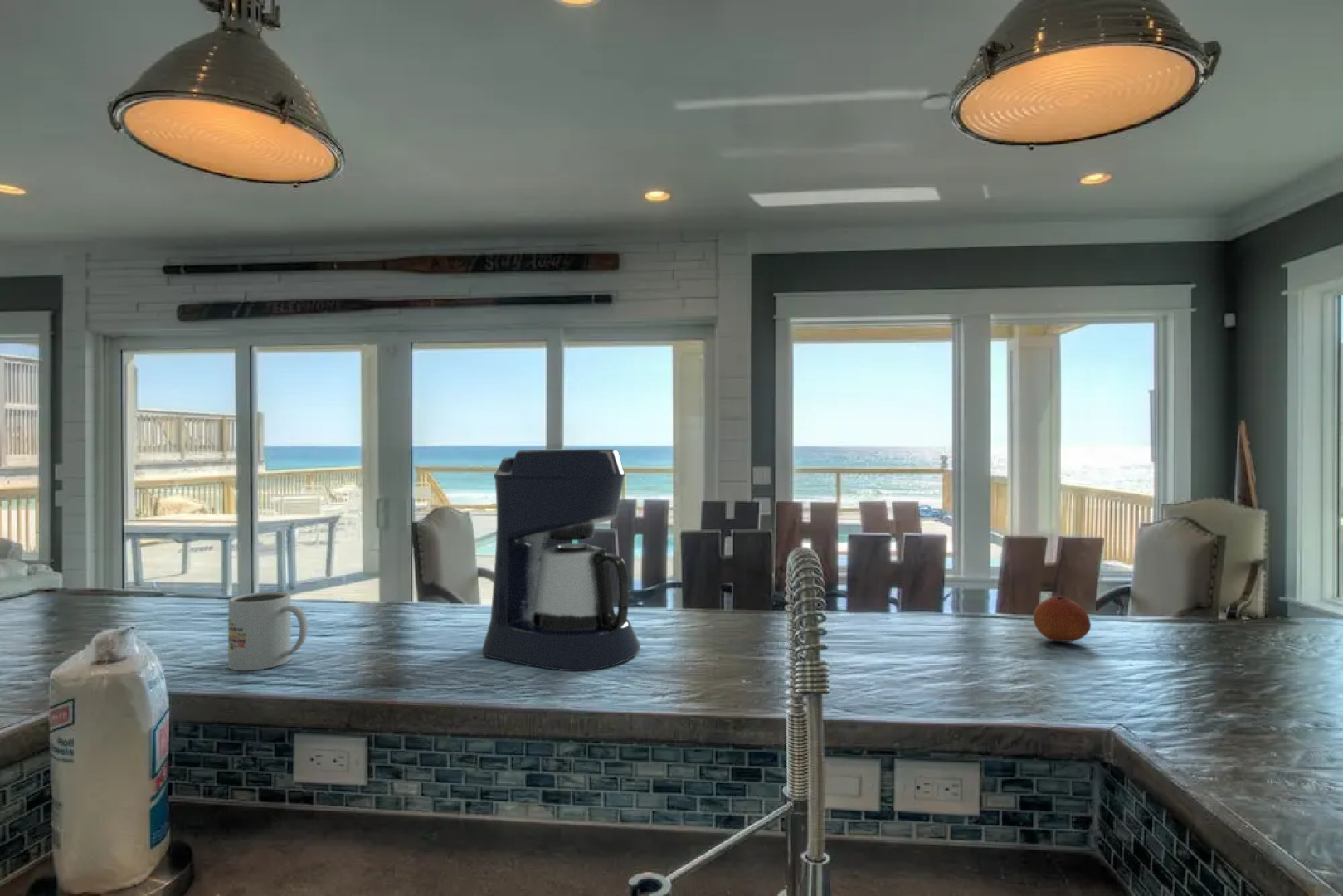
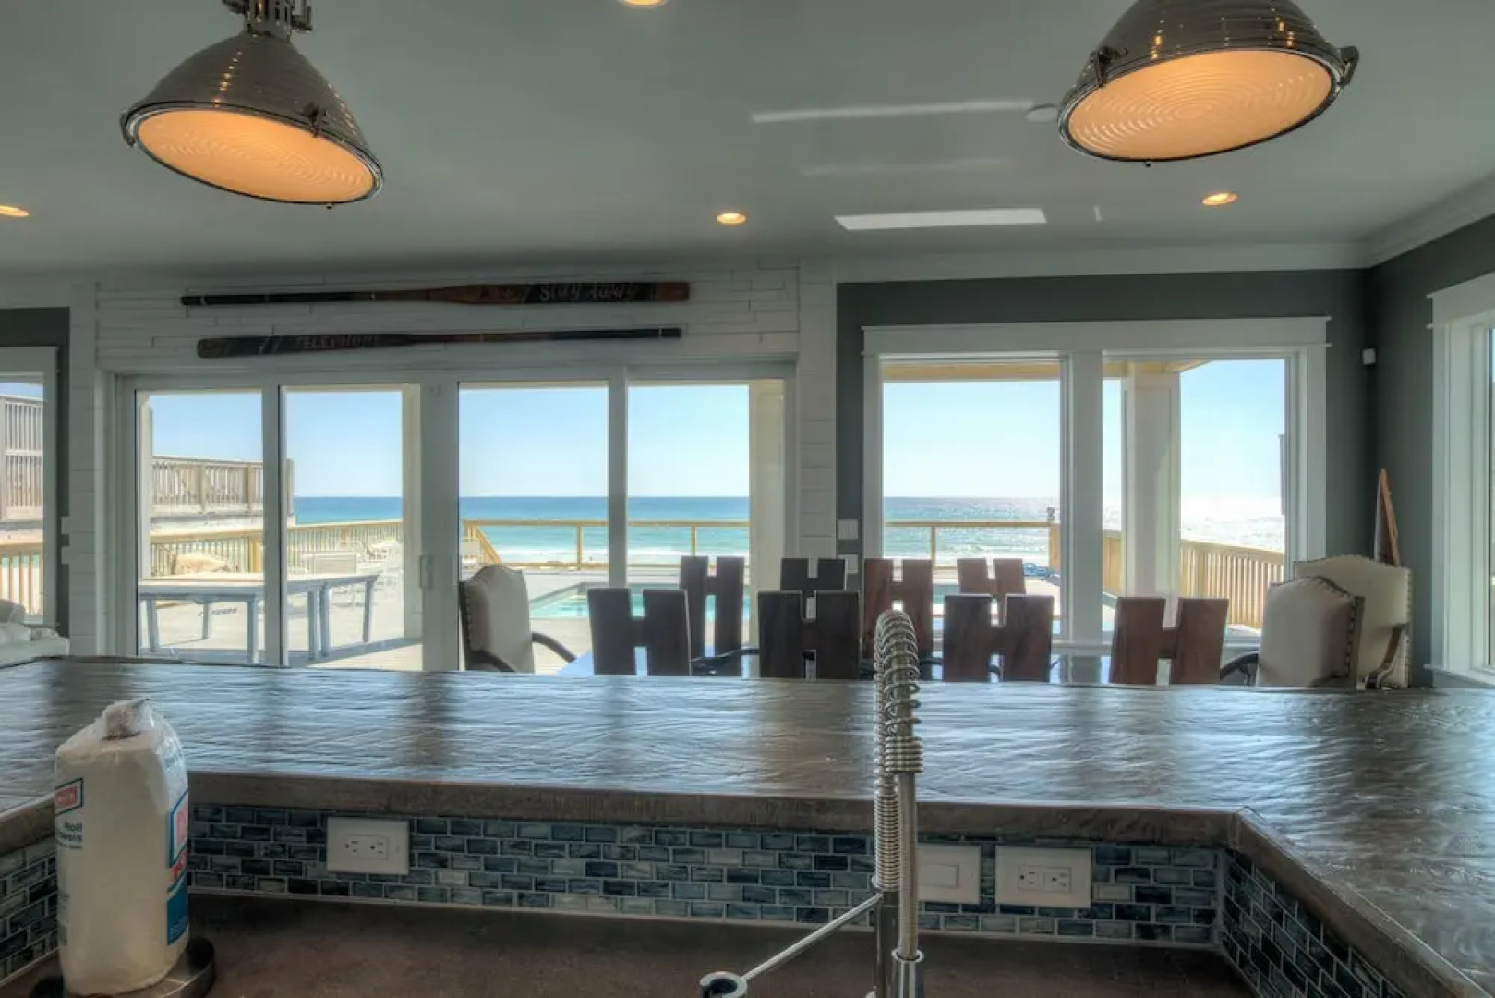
- mug [227,591,309,671]
- coffee maker [481,448,641,671]
- fruit [1033,595,1092,643]
